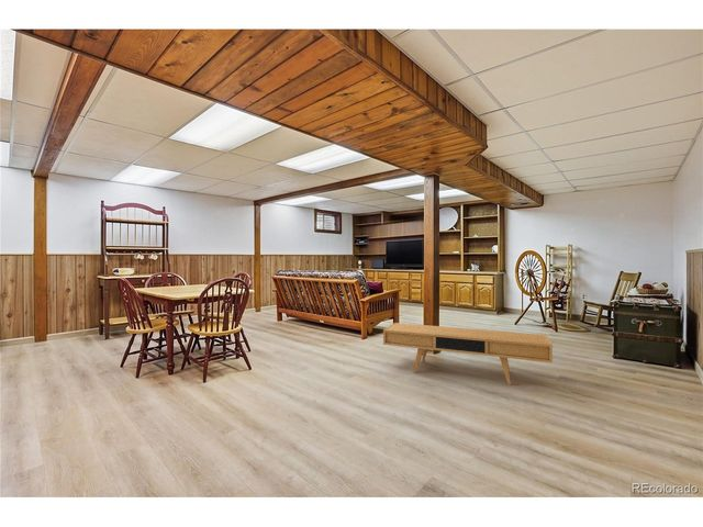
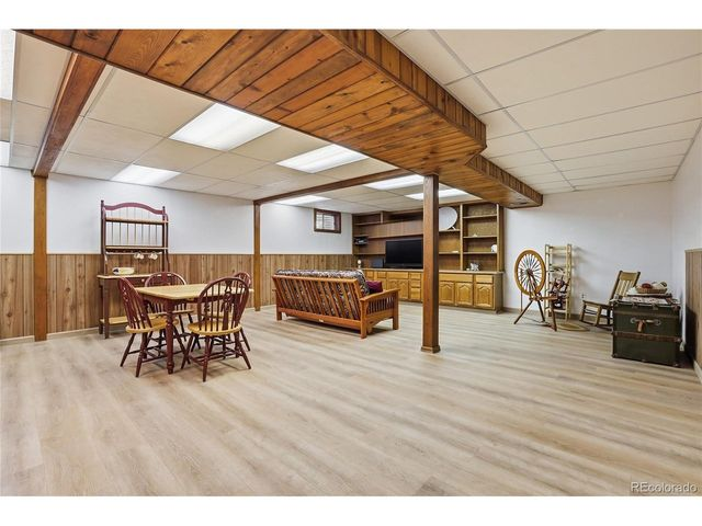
- tv console [382,322,554,386]
